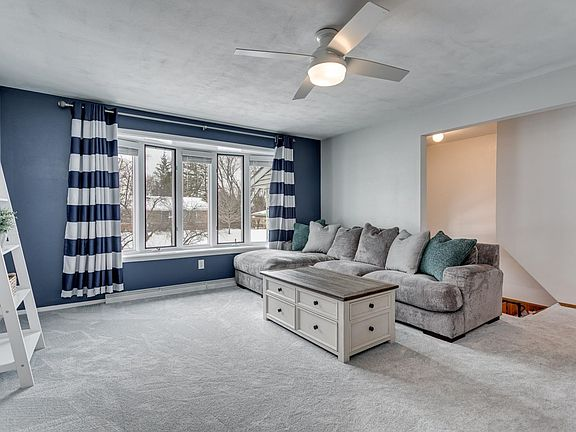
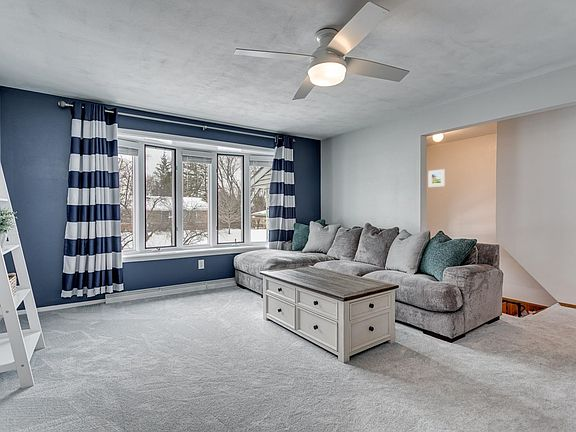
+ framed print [427,168,446,188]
